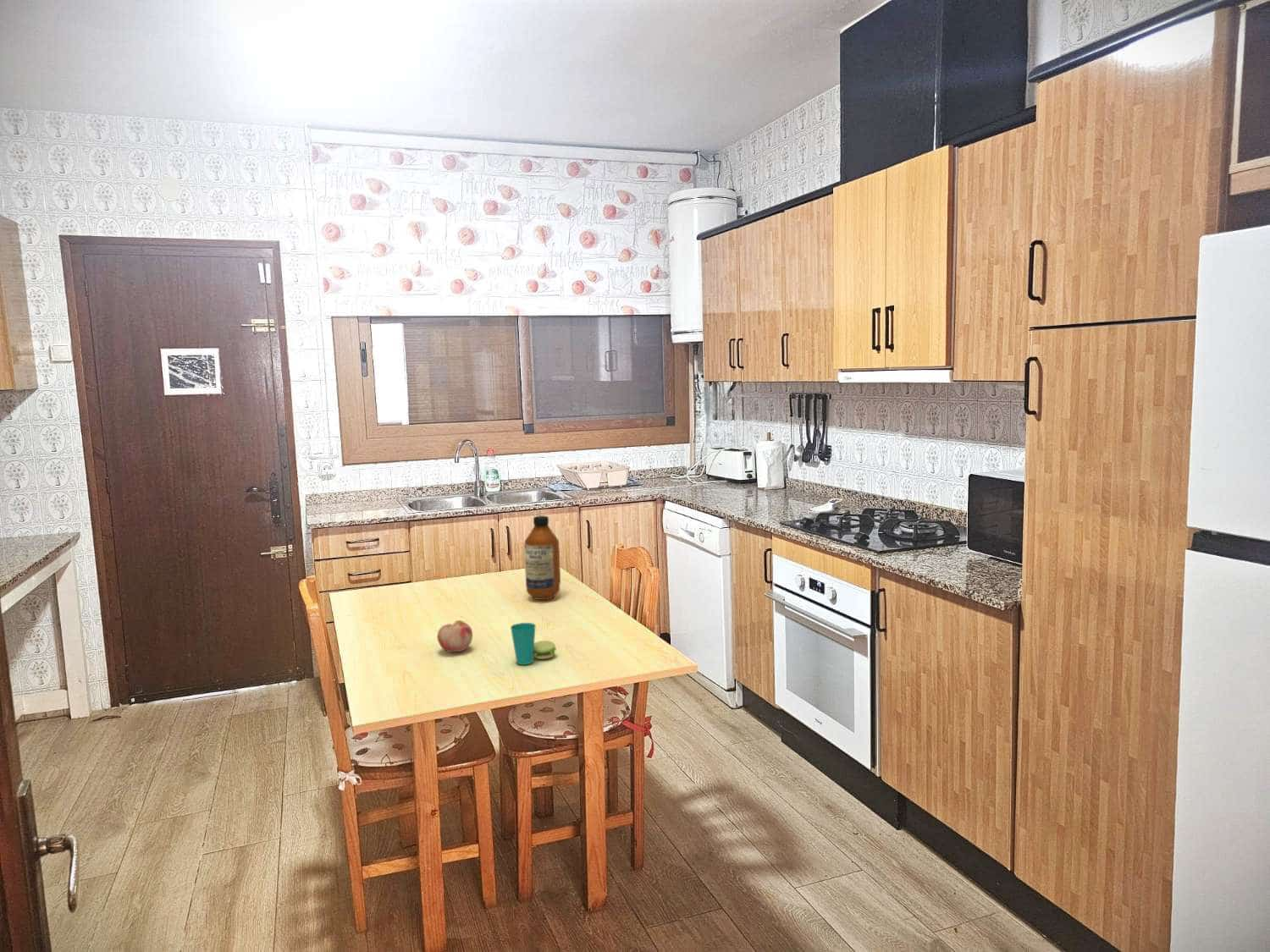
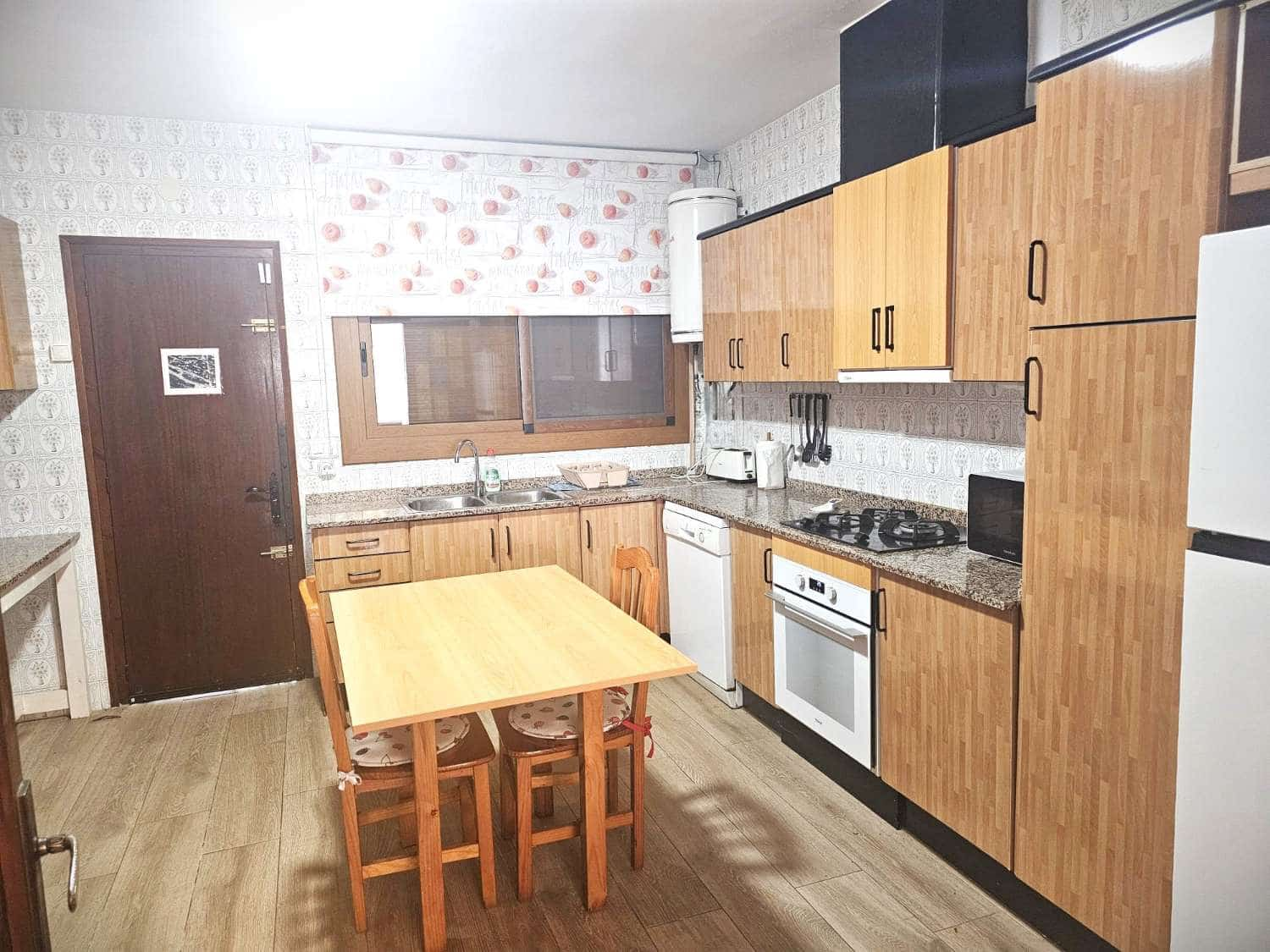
- bottle [523,515,561,601]
- fruit [436,619,473,653]
- cup [510,622,557,666]
